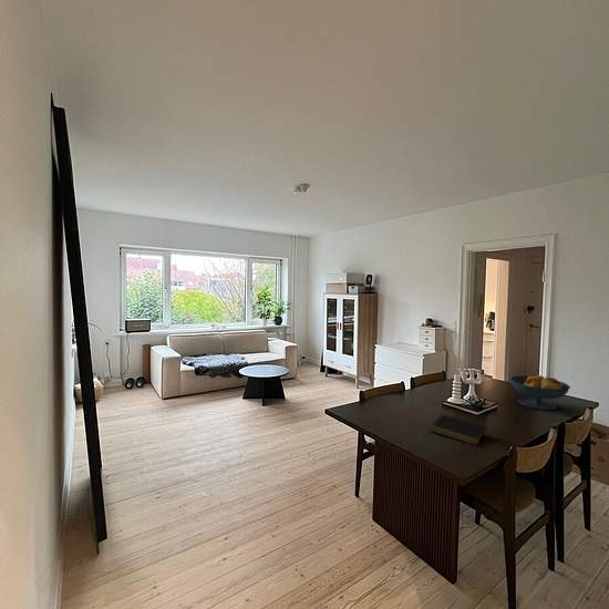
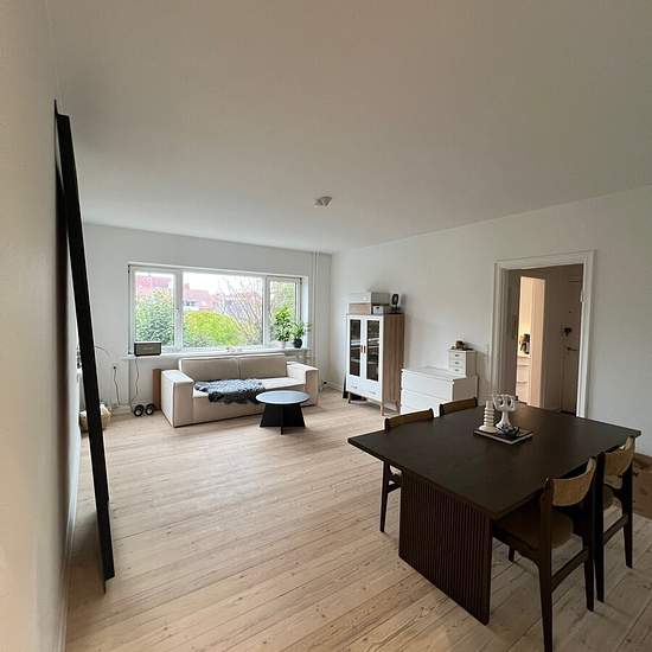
- notepad [429,413,488,446]
- fruit bowl [509,373,571,411]
